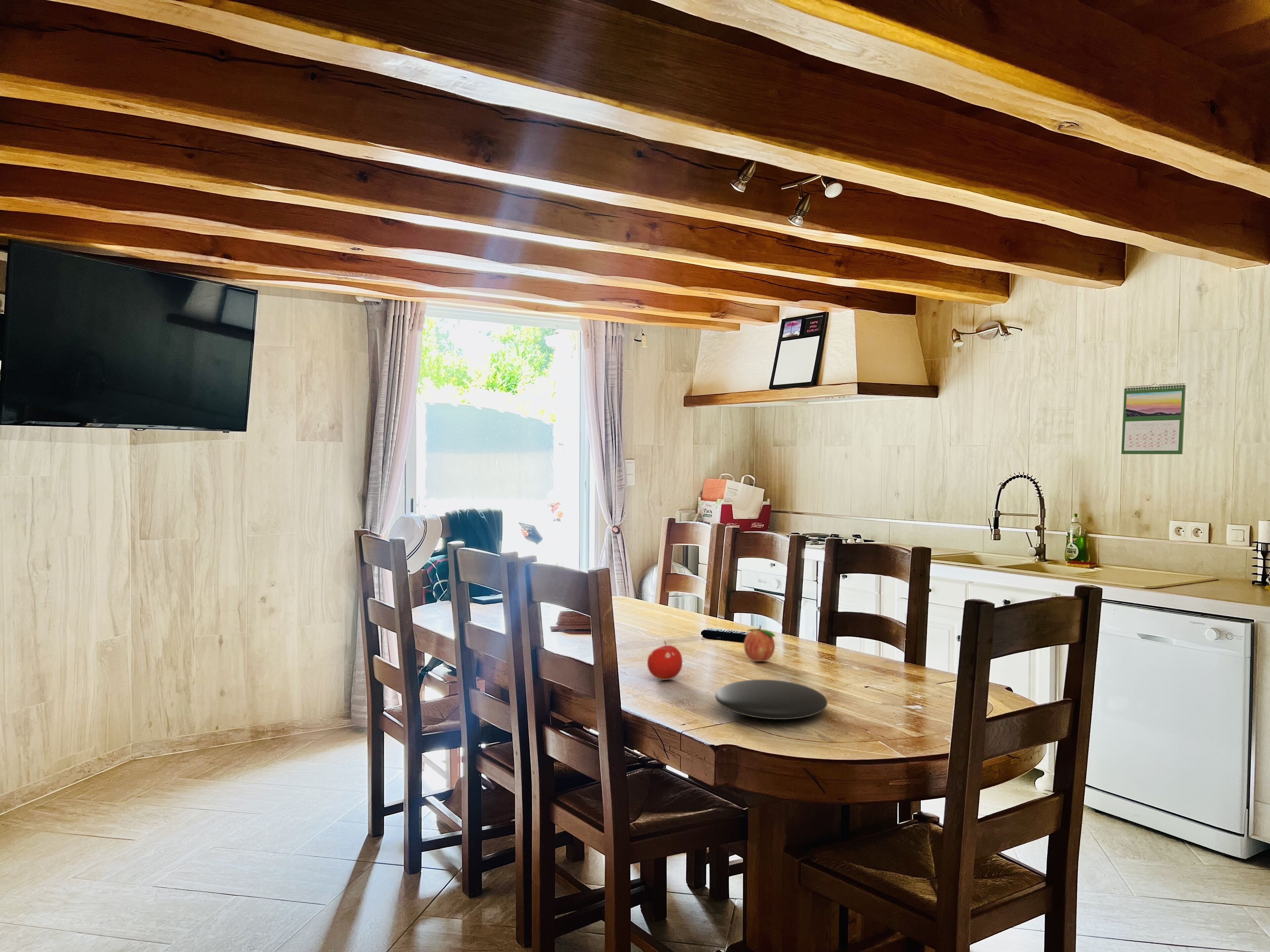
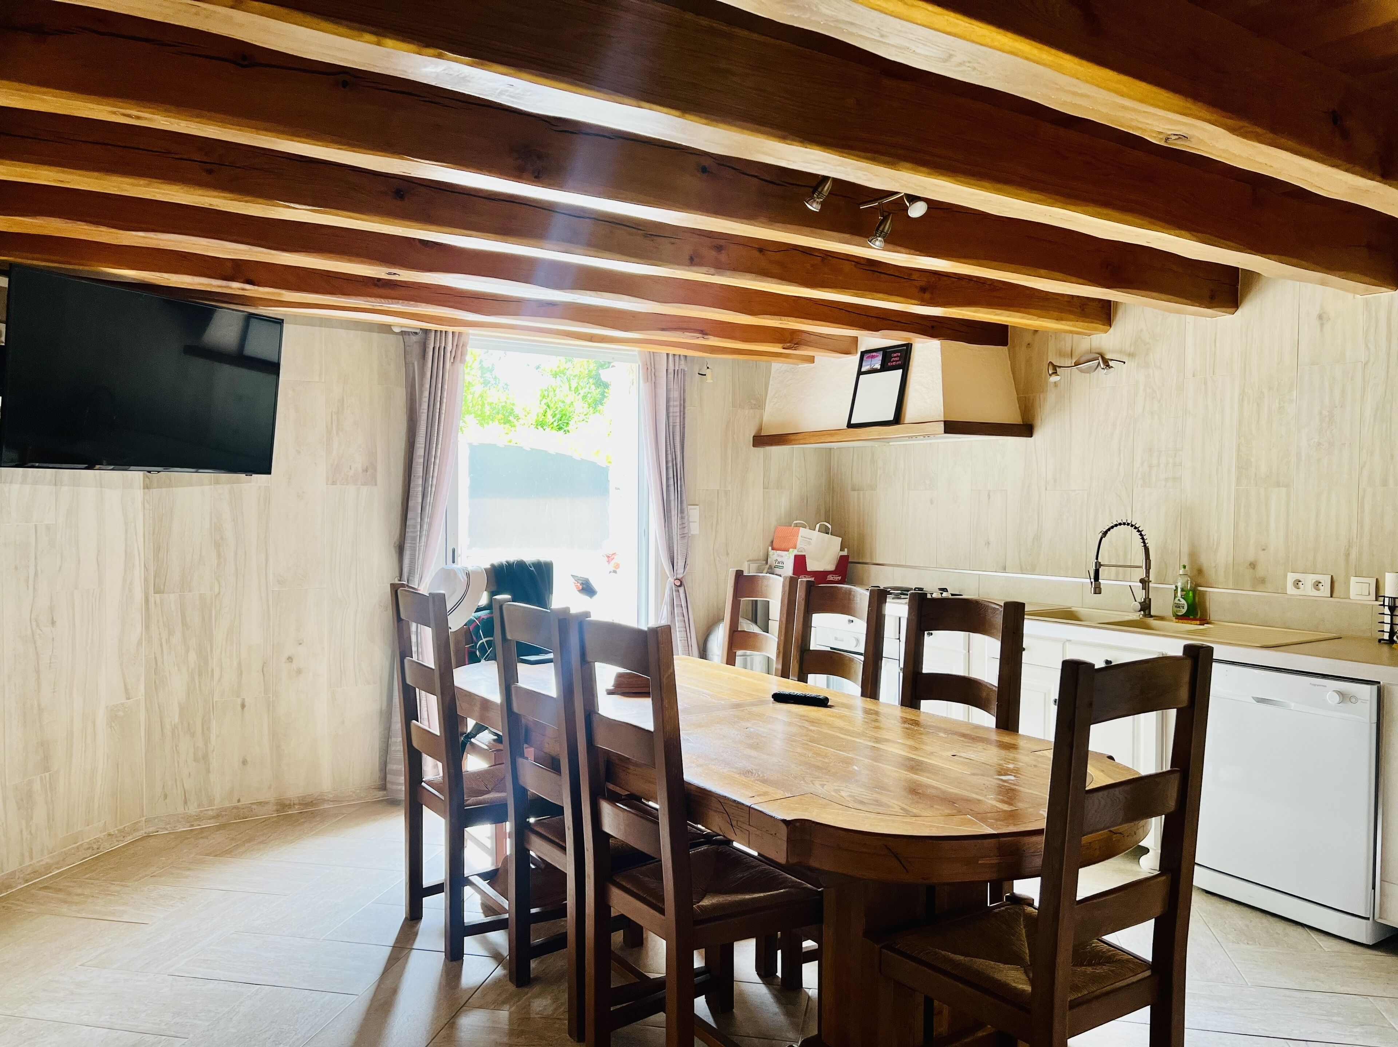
- fruit [647,641,683,680]
- plate [715,679,828,720]
- calendar [1121,383,1186,455]
- fruit [743,625,776,662]
